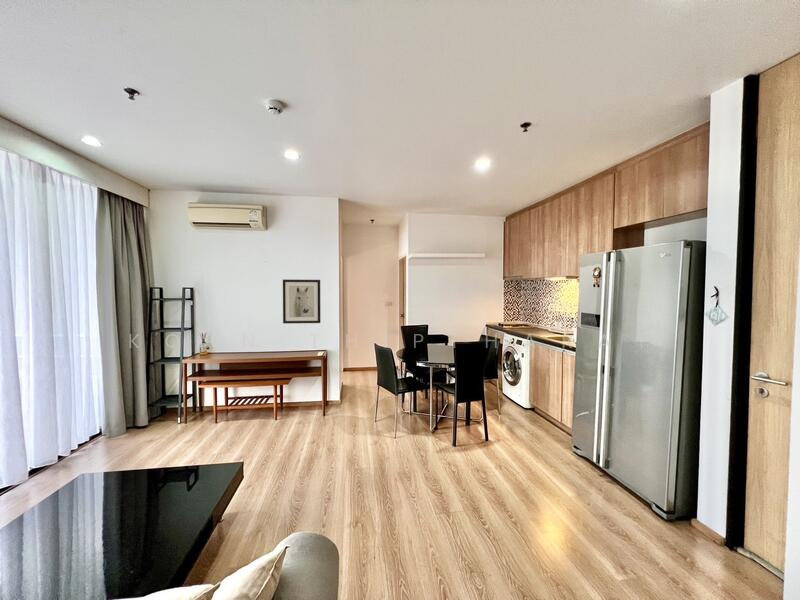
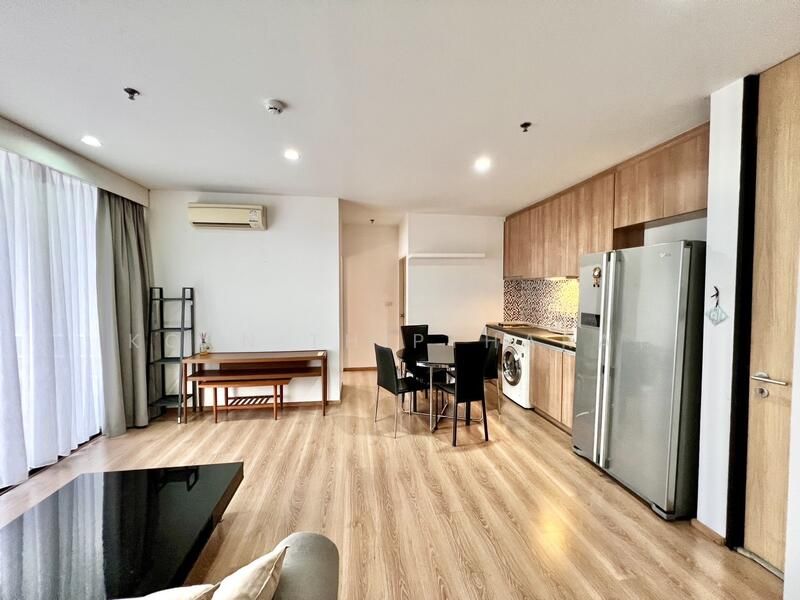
- wall art [282,279,321,324]
